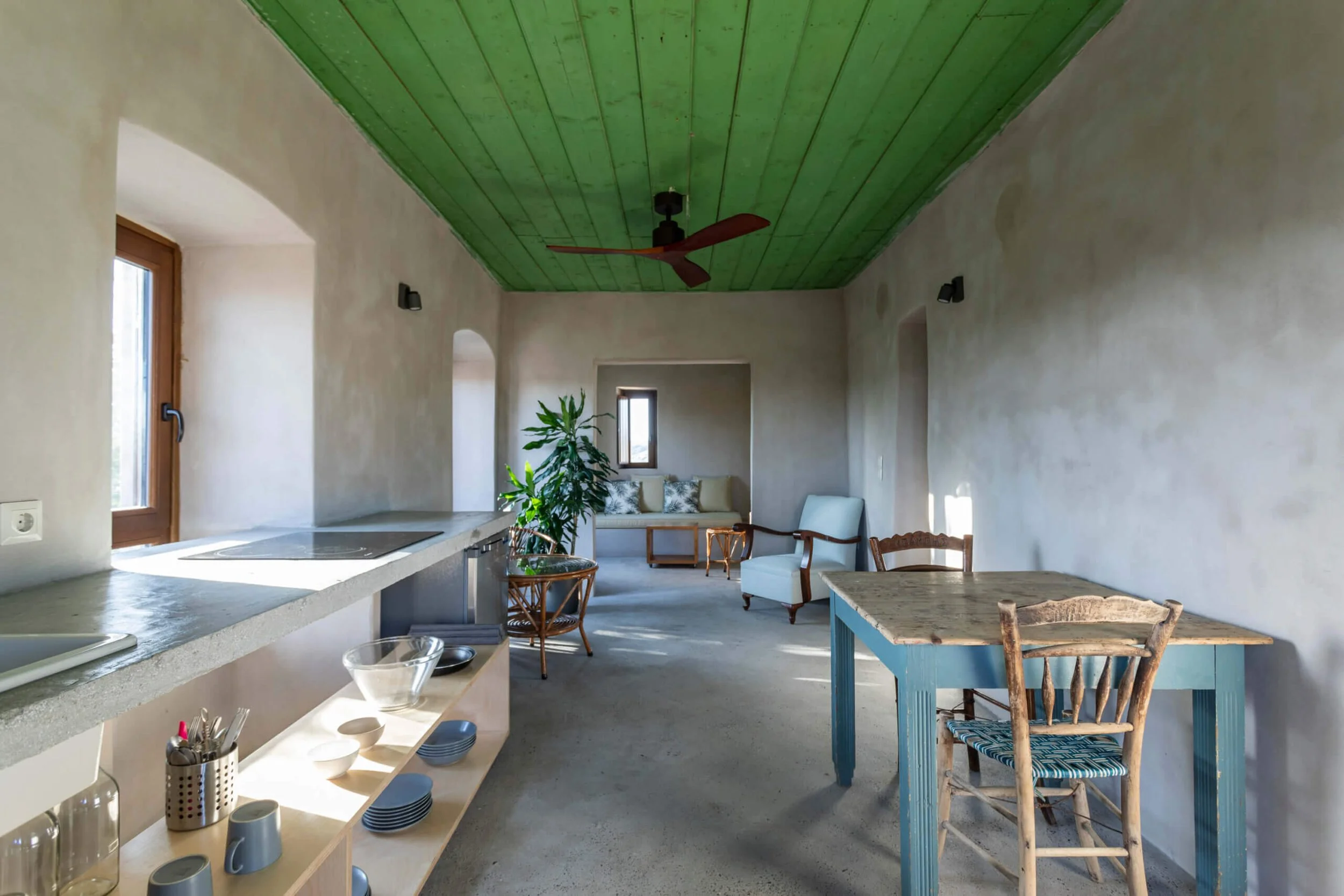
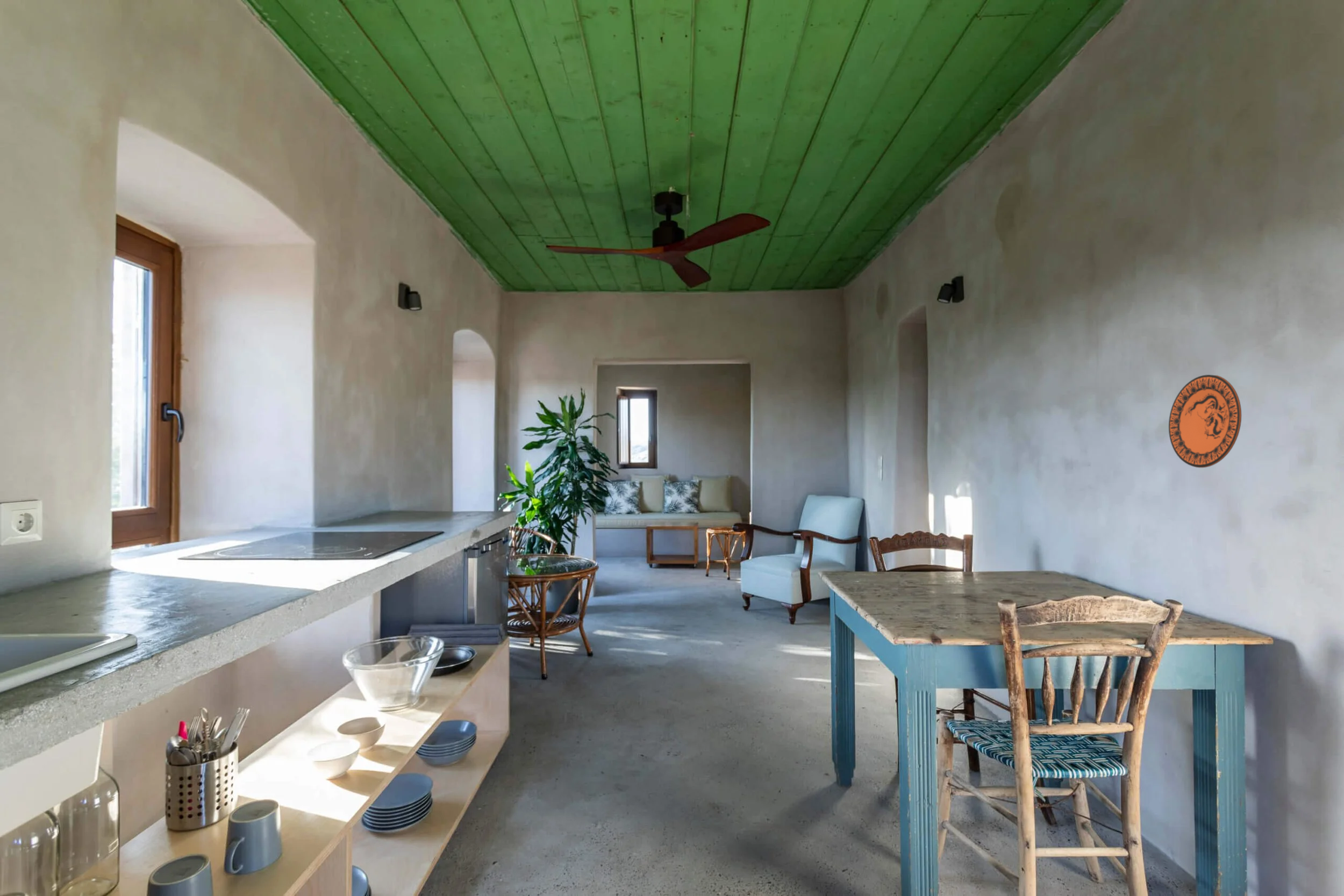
+ decorative plate [1168,374,1242,468]
